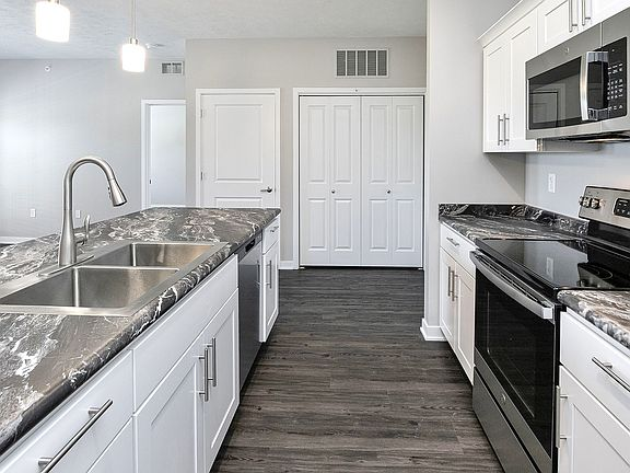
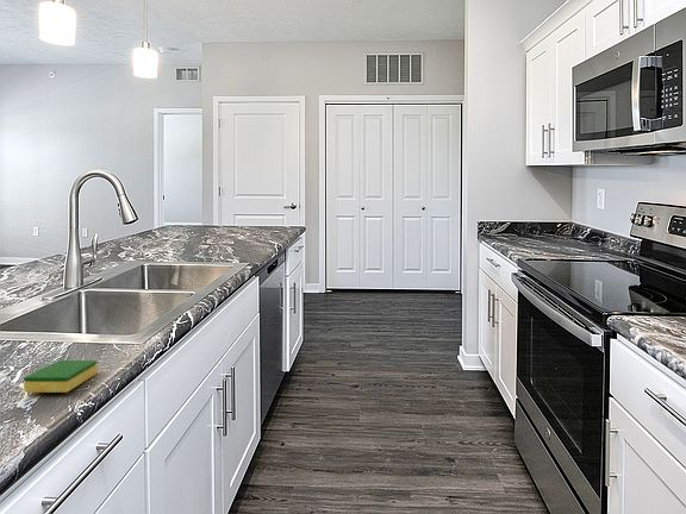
+ dish sponge [23,359,98,394]
